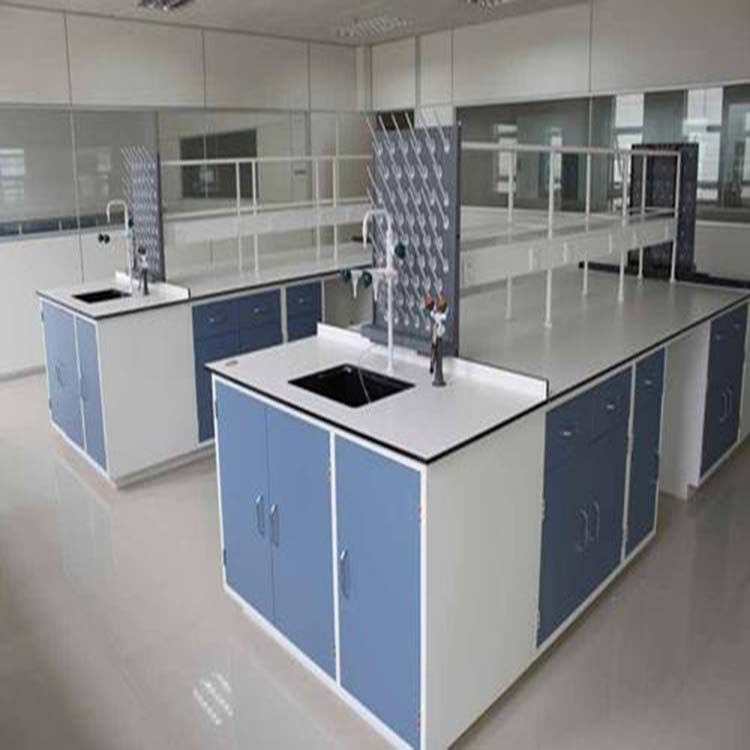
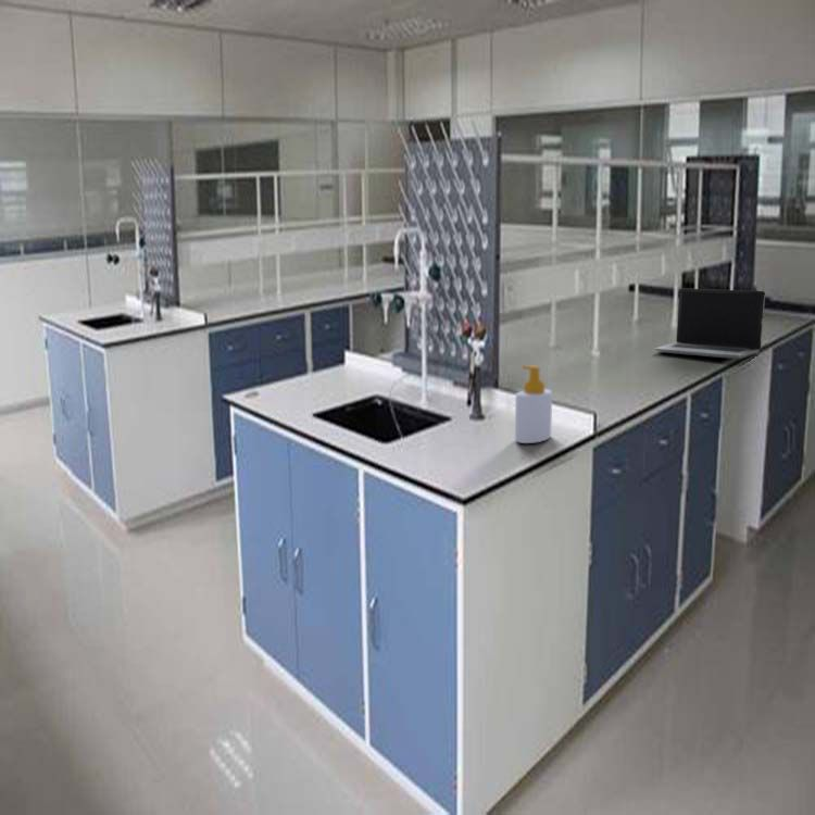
+ laptop computer [654,287,766,360]
+ soap bottle [514,364,553,444]
